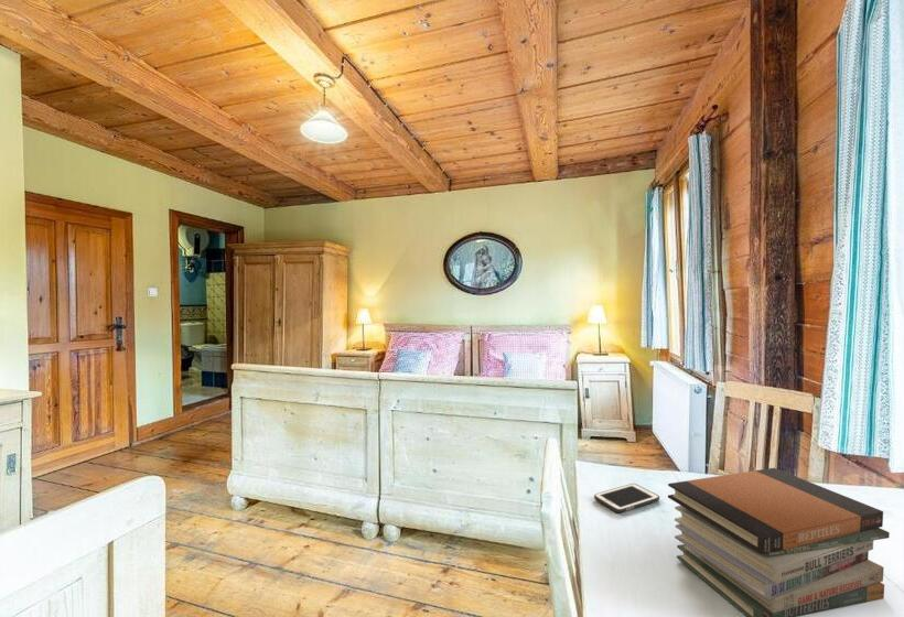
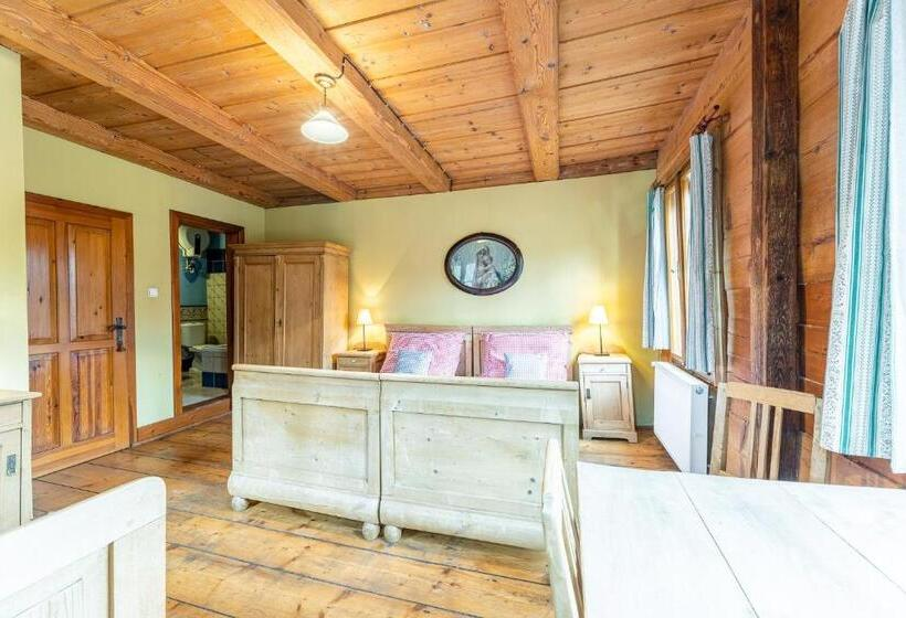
- cell phone [593,483,660,513]
- book stack [667,467,891,617]
